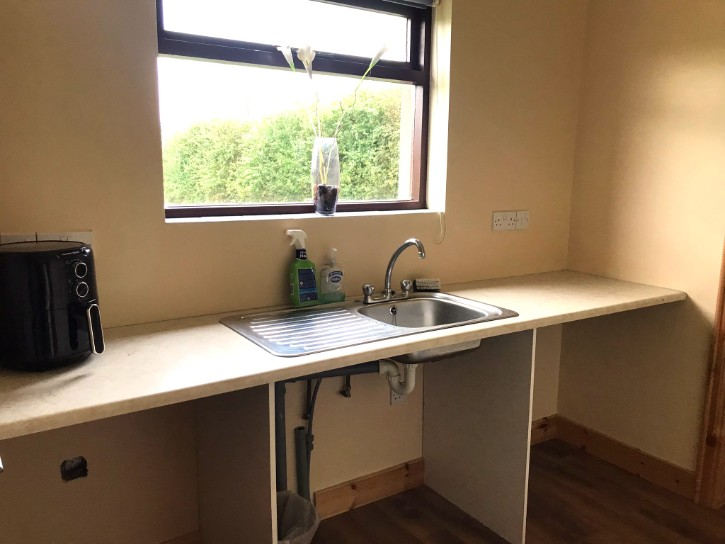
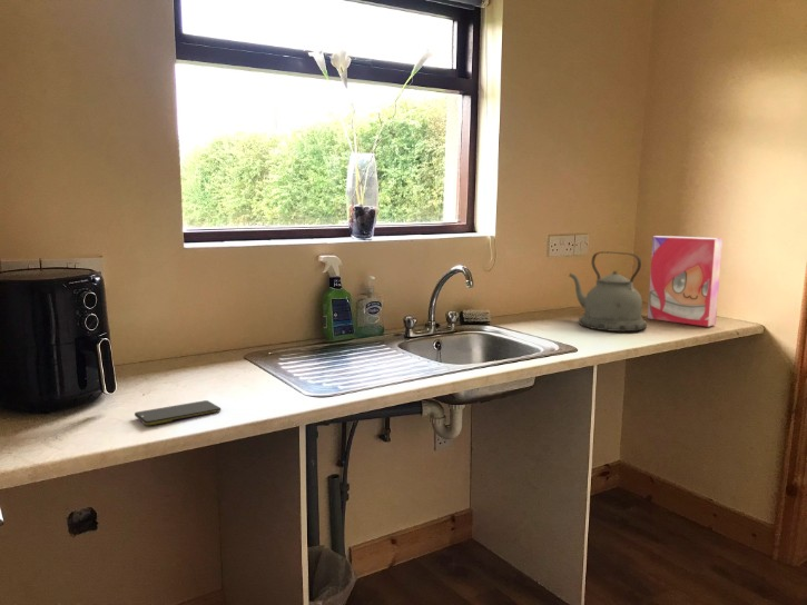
+ smartphone [134,399,222,426]
+ cereal box [647,235,724,328]
+ kettle [568,250,648,333]
